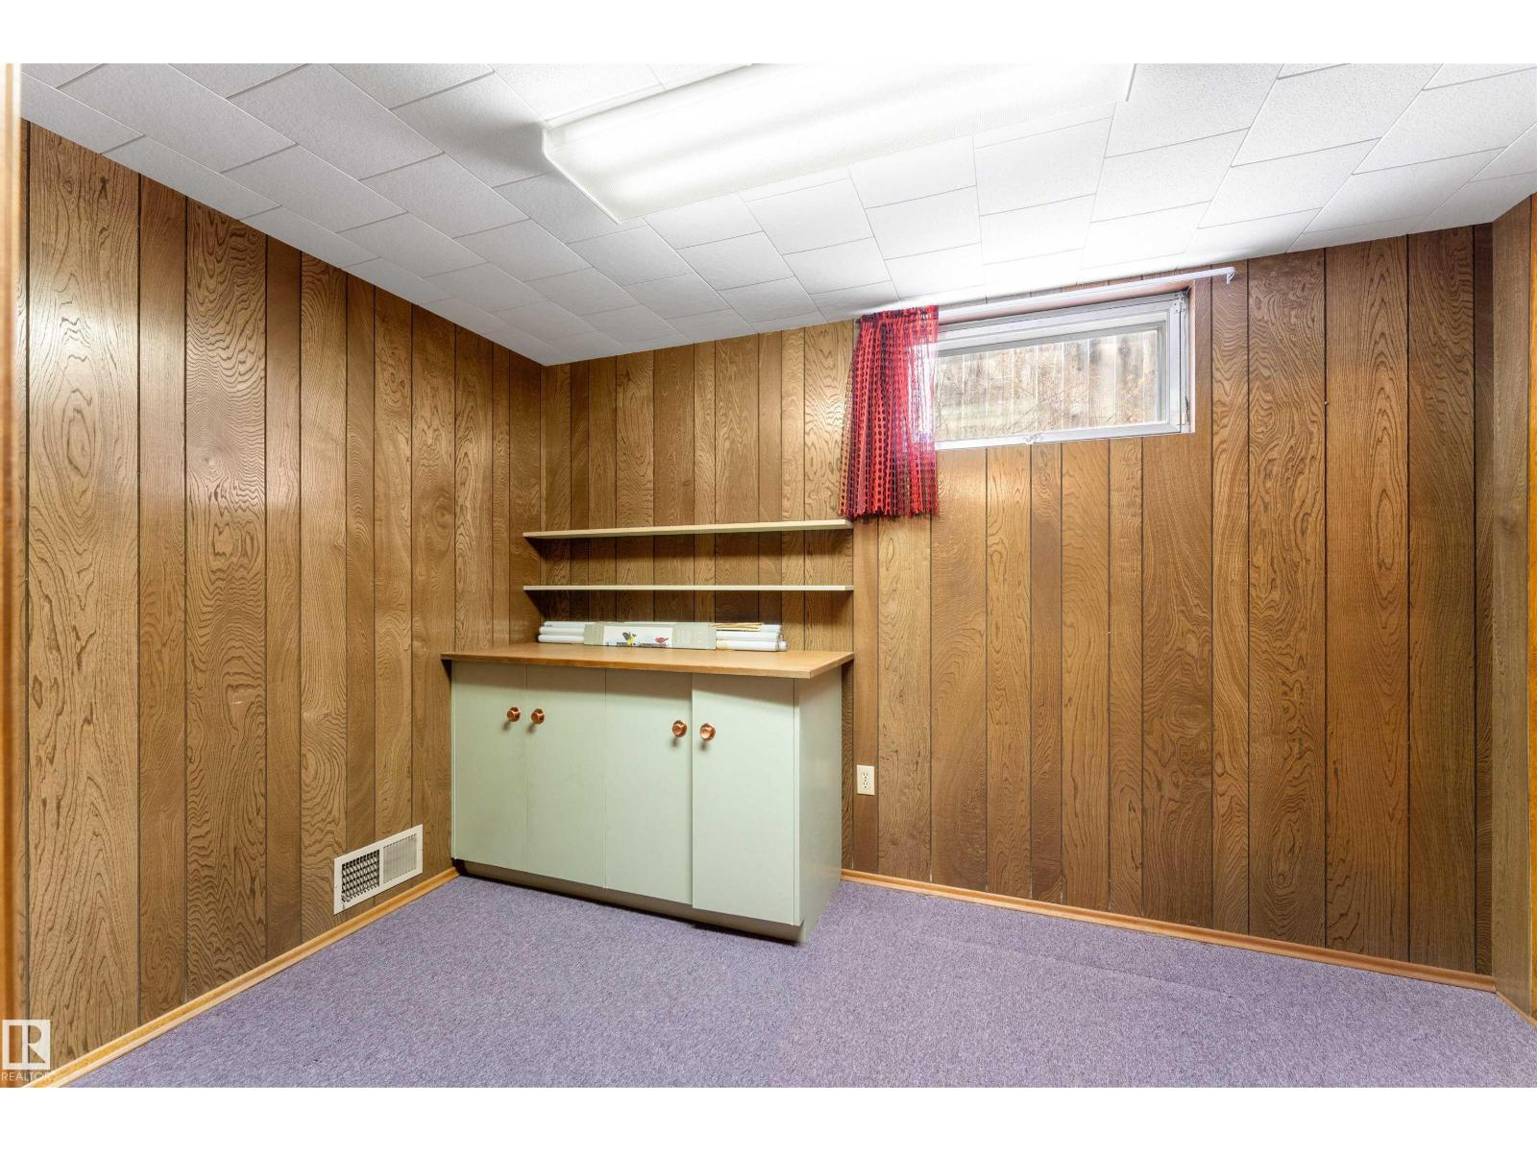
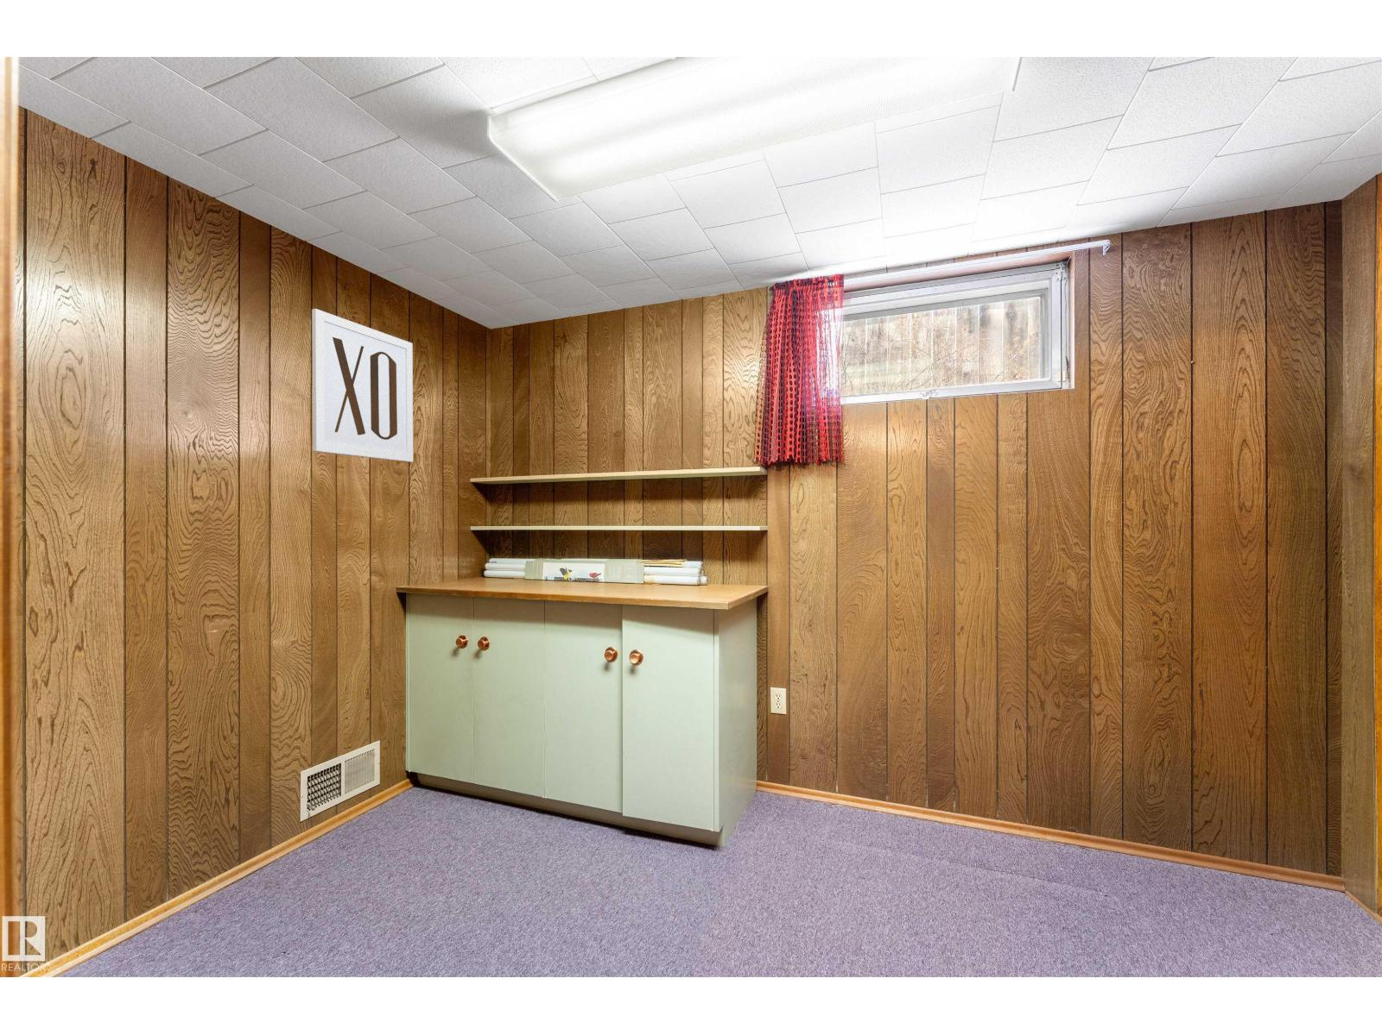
+ wall art [311,308,414,463]
